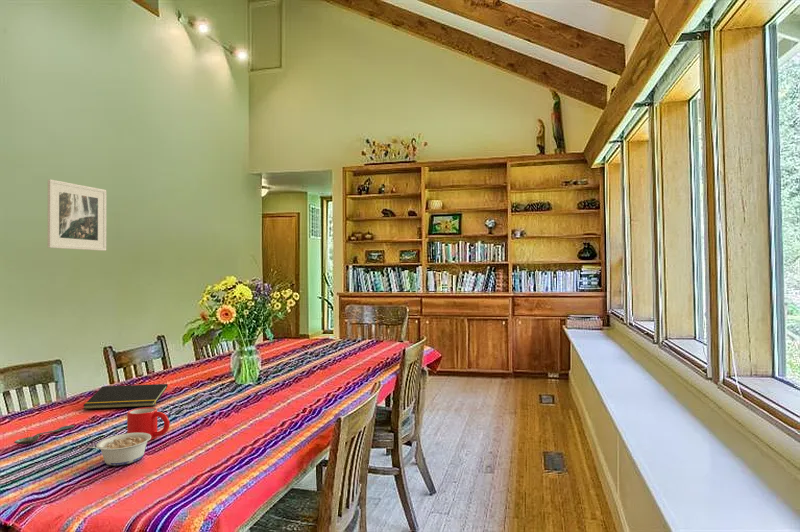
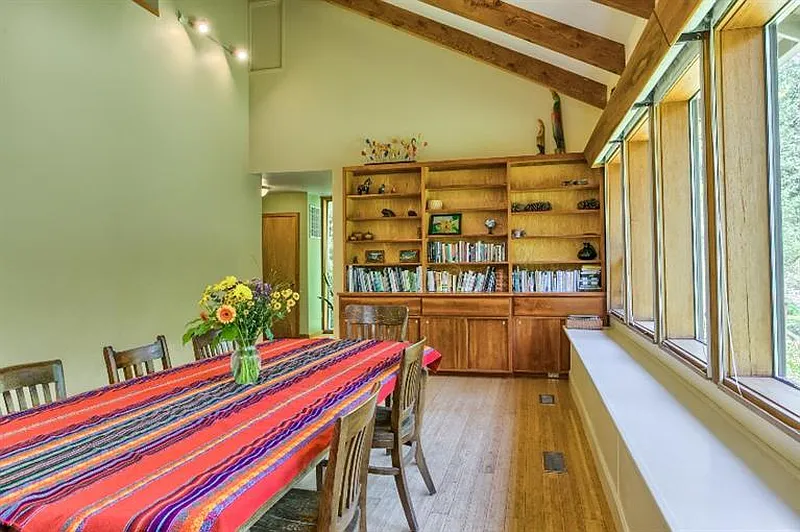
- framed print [47,178,107,252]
- spoon [13,424,75,445]
- notepad [82,383,168,410]
- mug [126,406,171,441]
- legume [86,433,151,466]
